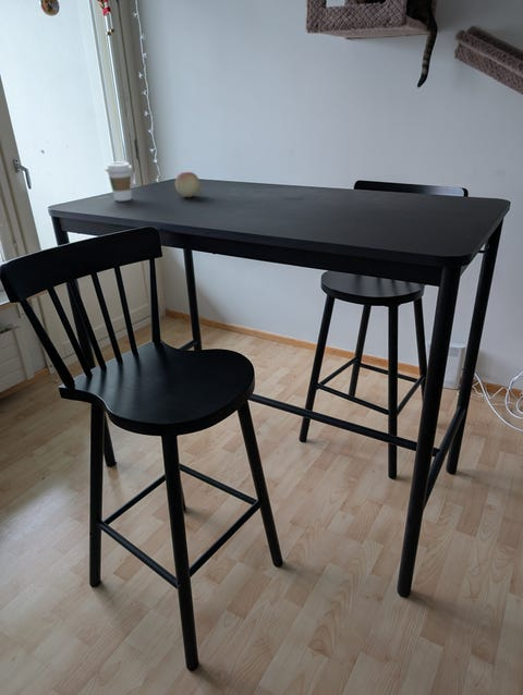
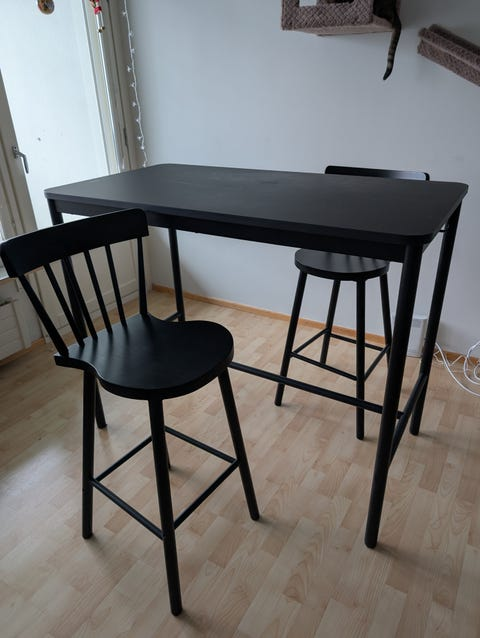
- coffee cup [104,160,133,202]
- fruit [174,171,202,198]
